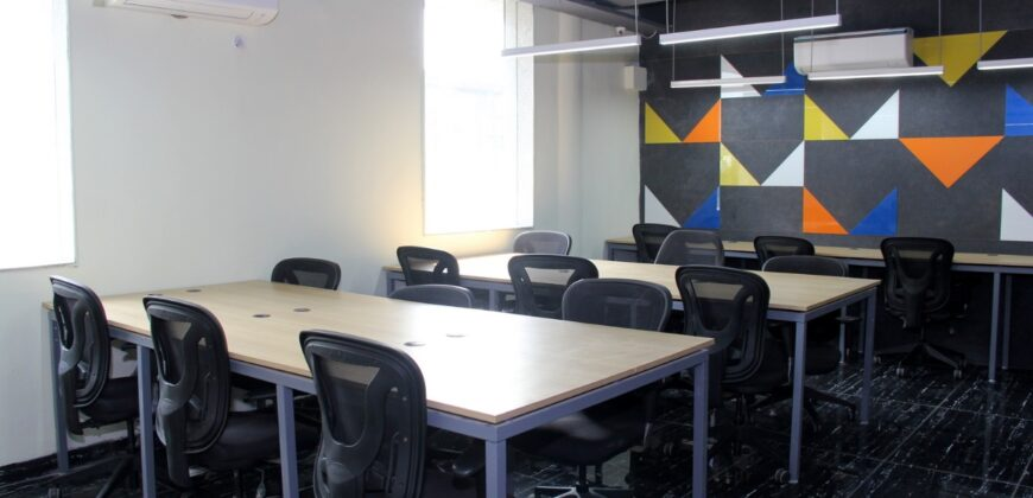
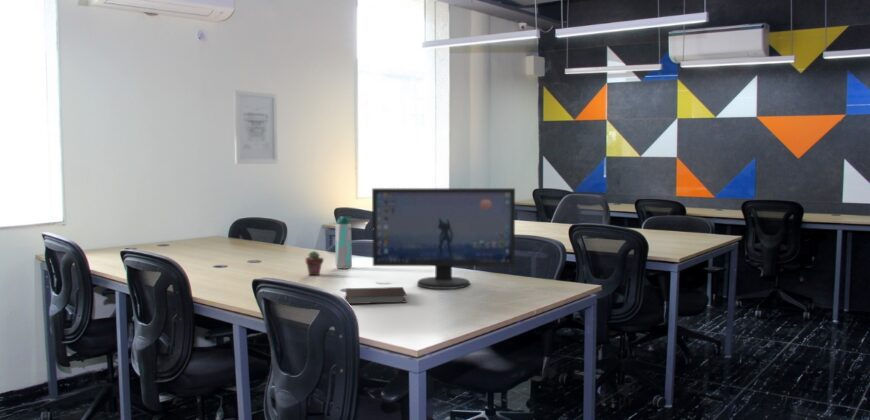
+ computer monitor [371,187,516,290]
+ potted succulent [305,250,325,276]
+ wall art [233,89,279,165]
+ notebook [345,286,408,305]
+ water bottle [334,215,353,270]
